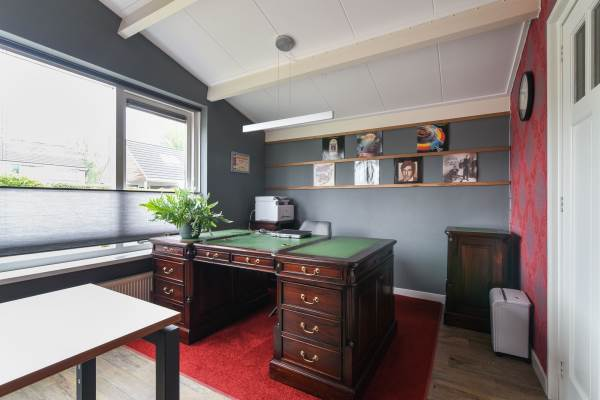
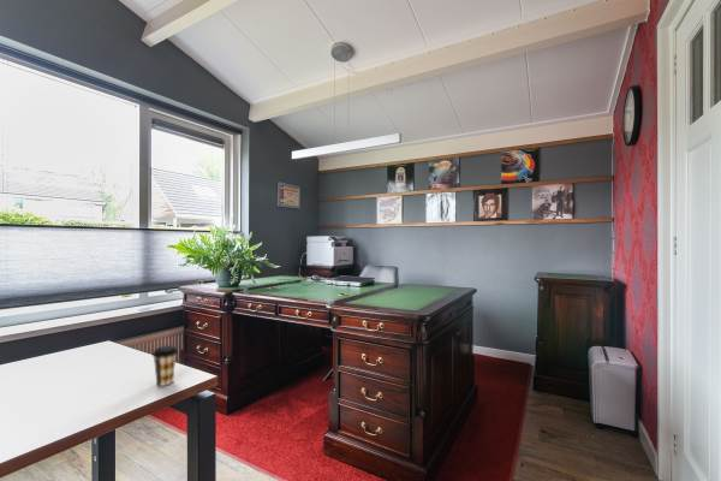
+ coffee cup [151,345,179,387]
